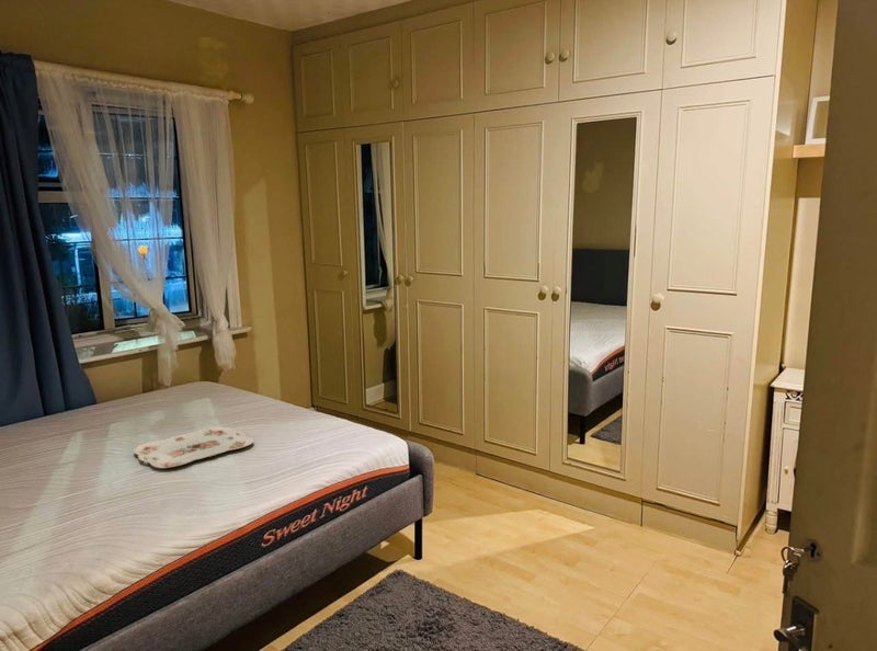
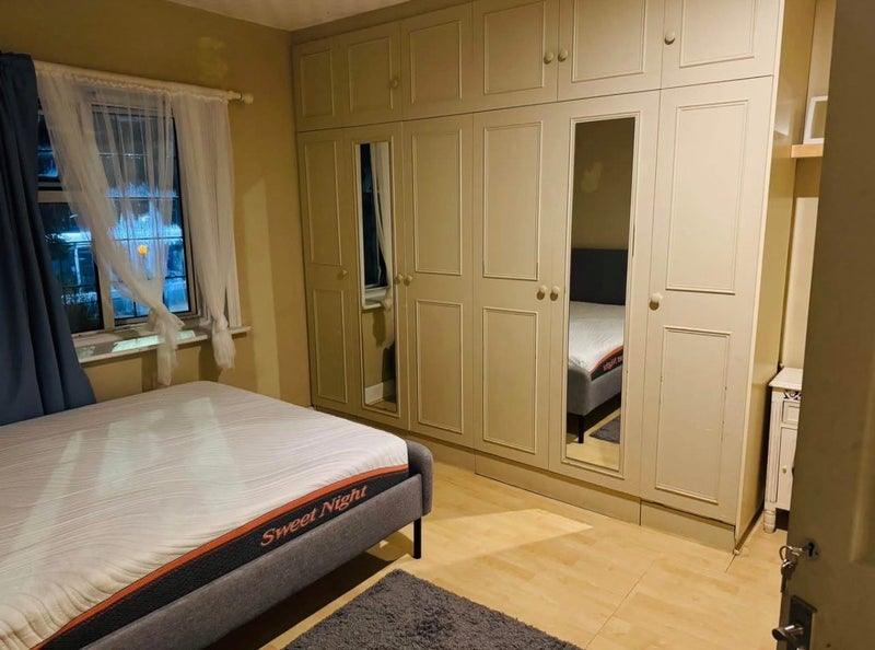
- serving tray [133,425,254,469]
